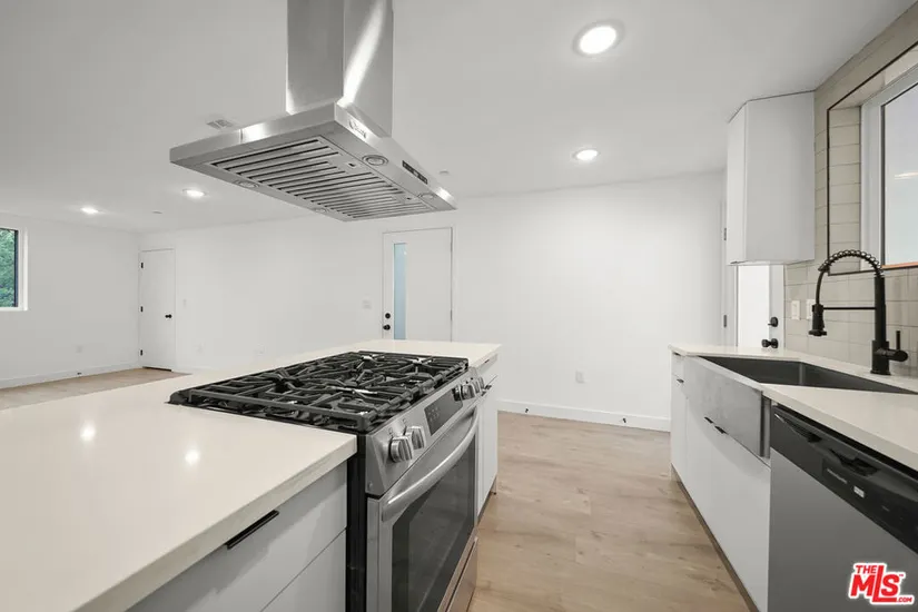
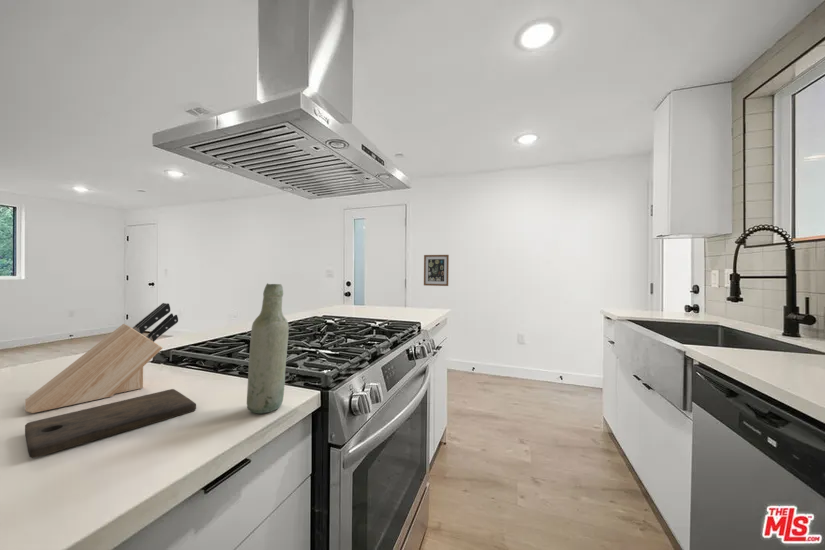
+ knife block [24,302,179,414]
+ bottle [246,282,290,415]
+ cutting board [24,388,197,459]
+ wall art [423,254,450,287]
